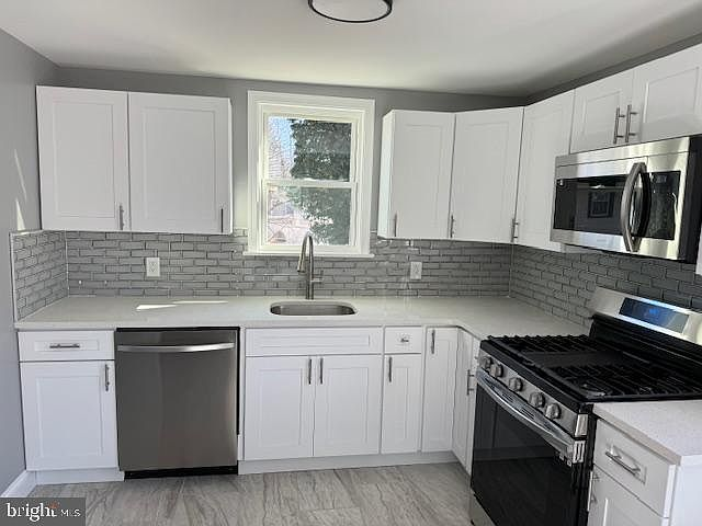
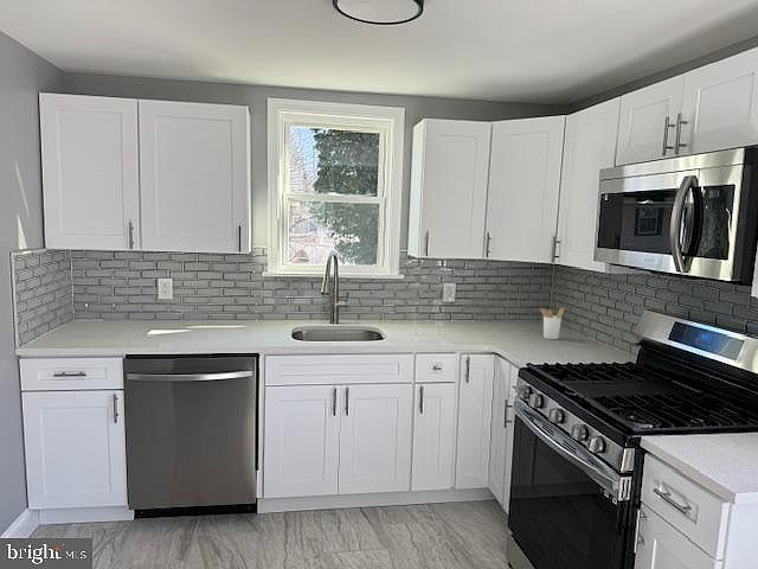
+ utensil holder [539,307,565,340]
